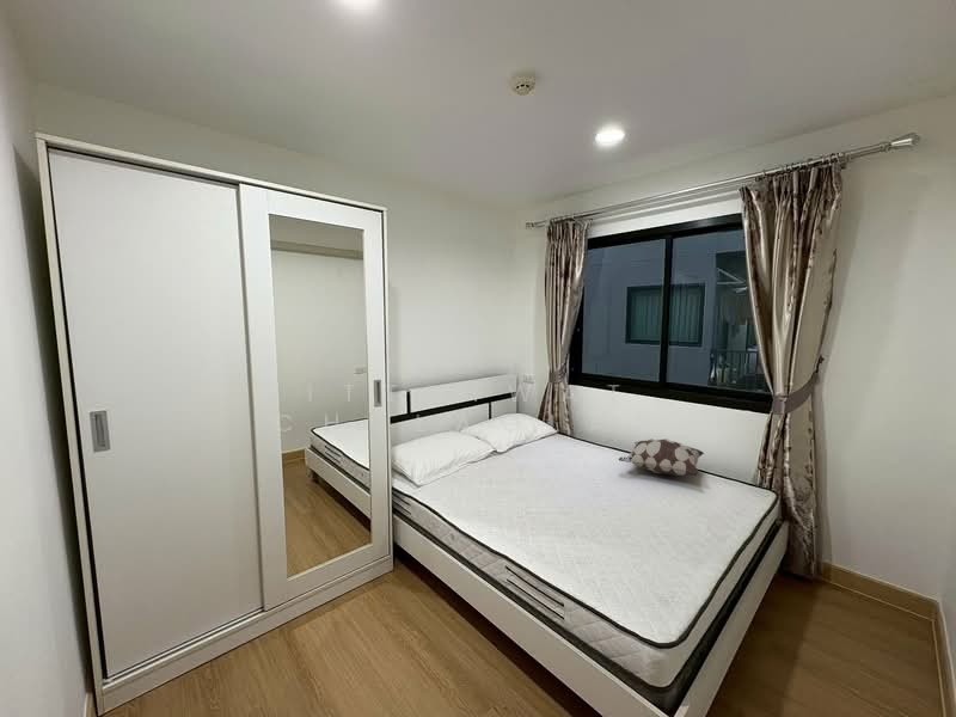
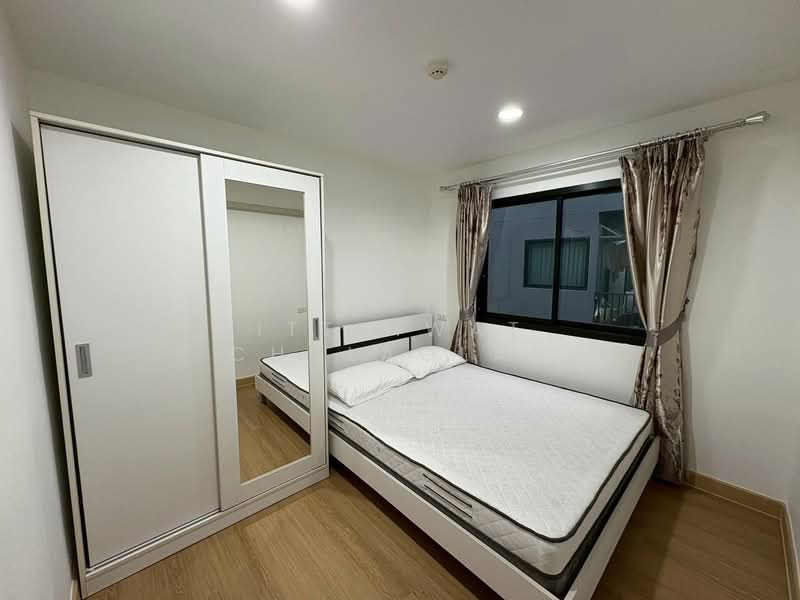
- decorative pillow [618,437,705,477]
